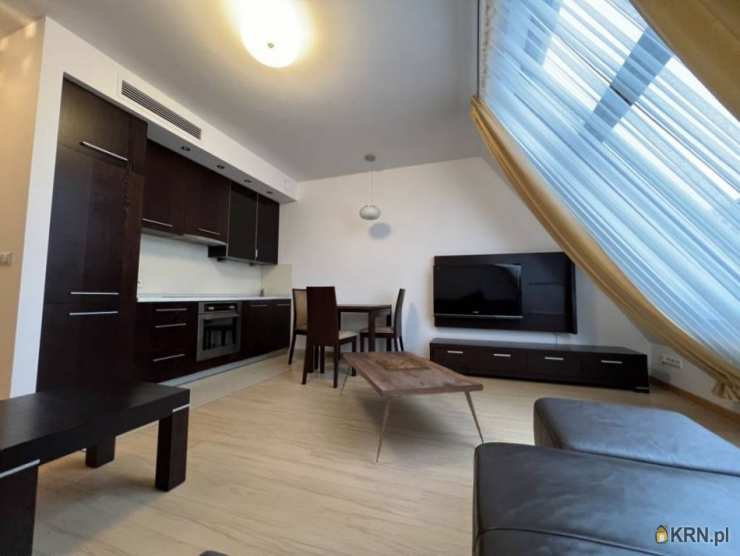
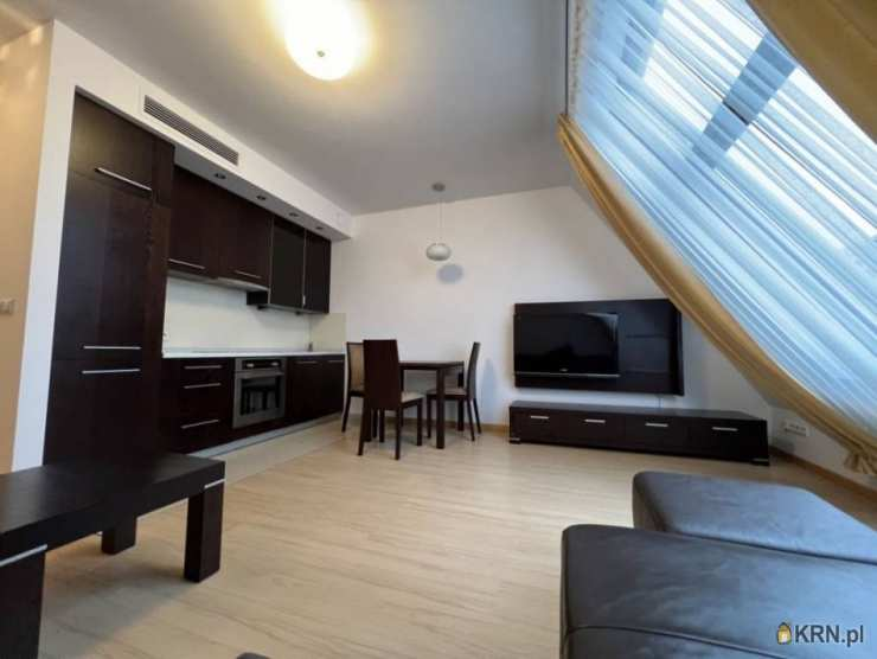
- coffee table [339,350,485,463]
